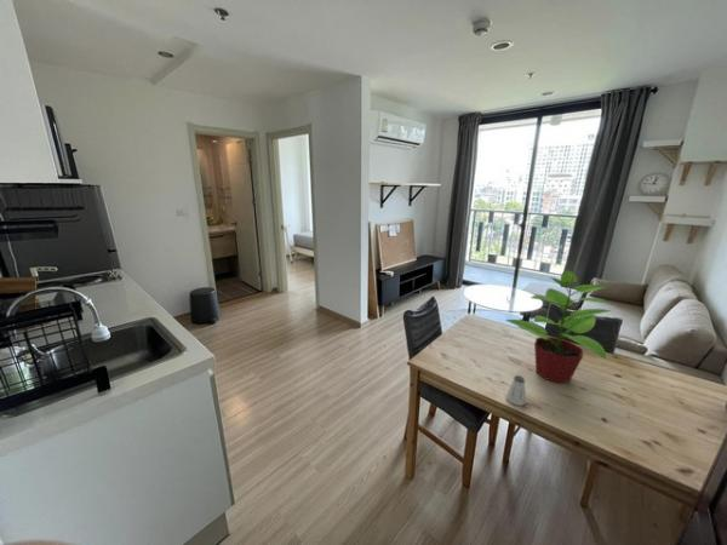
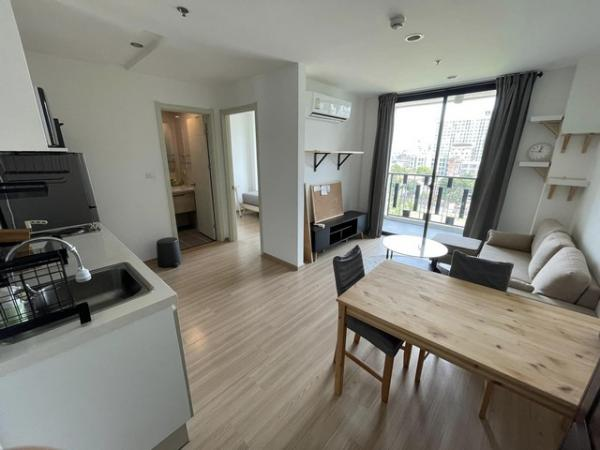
- saltshaker [505,374,527,407]
- potted plant [504,269,612,384]
